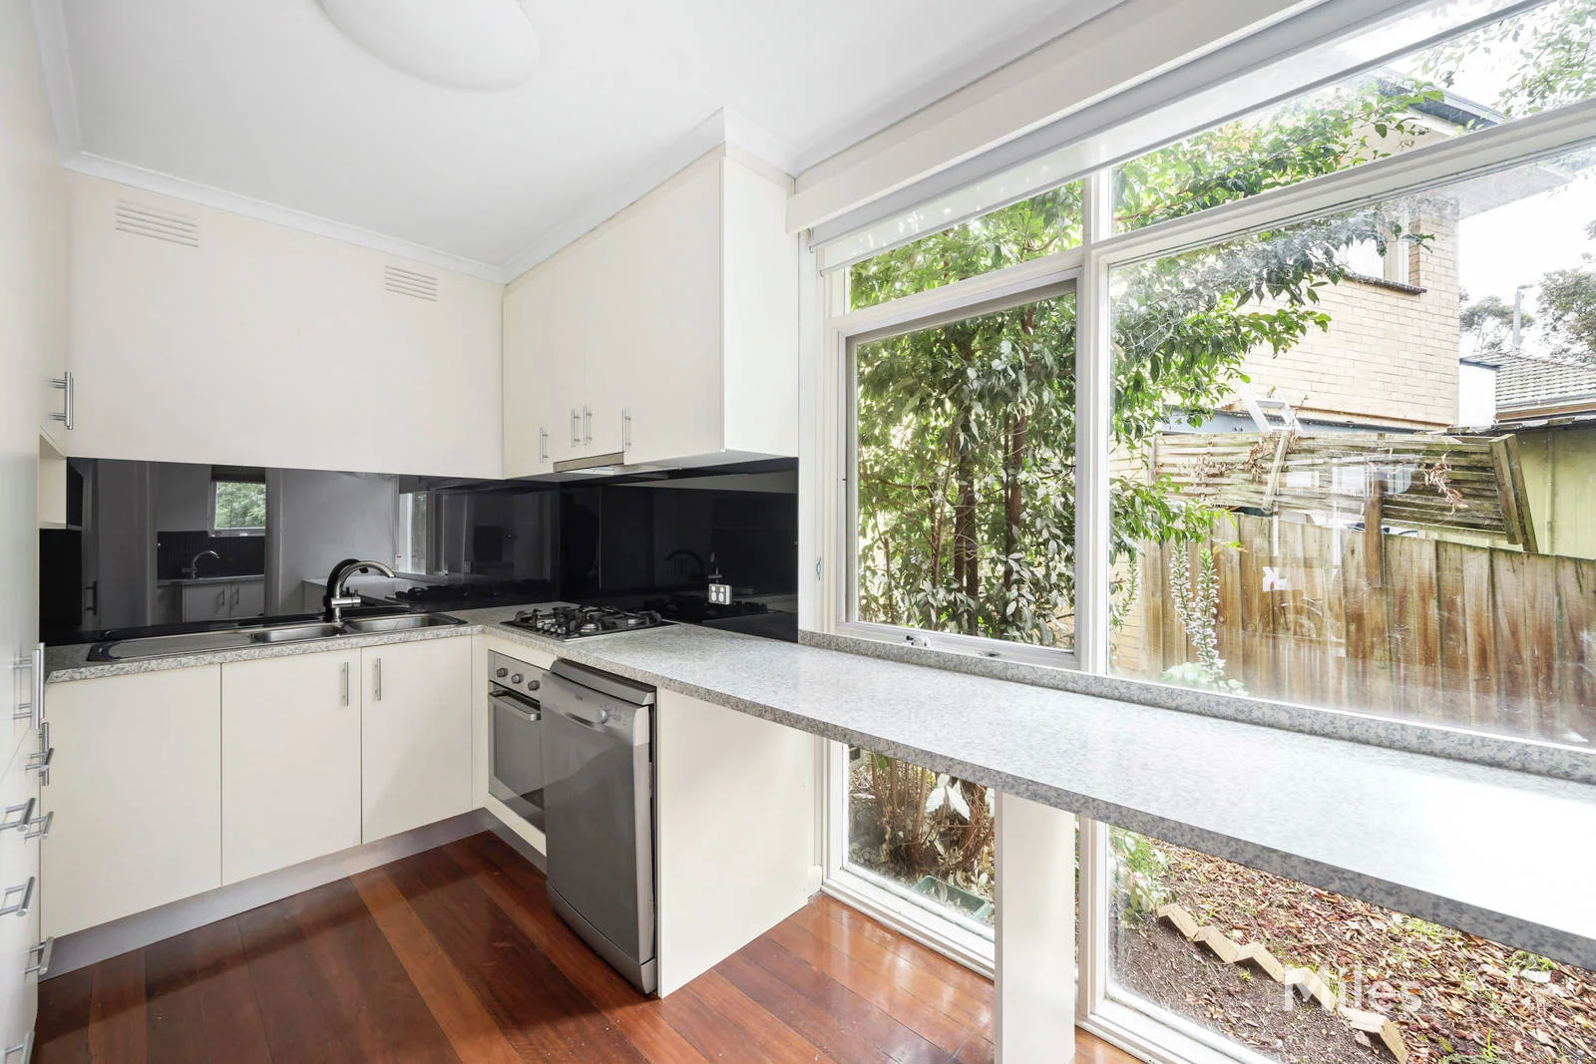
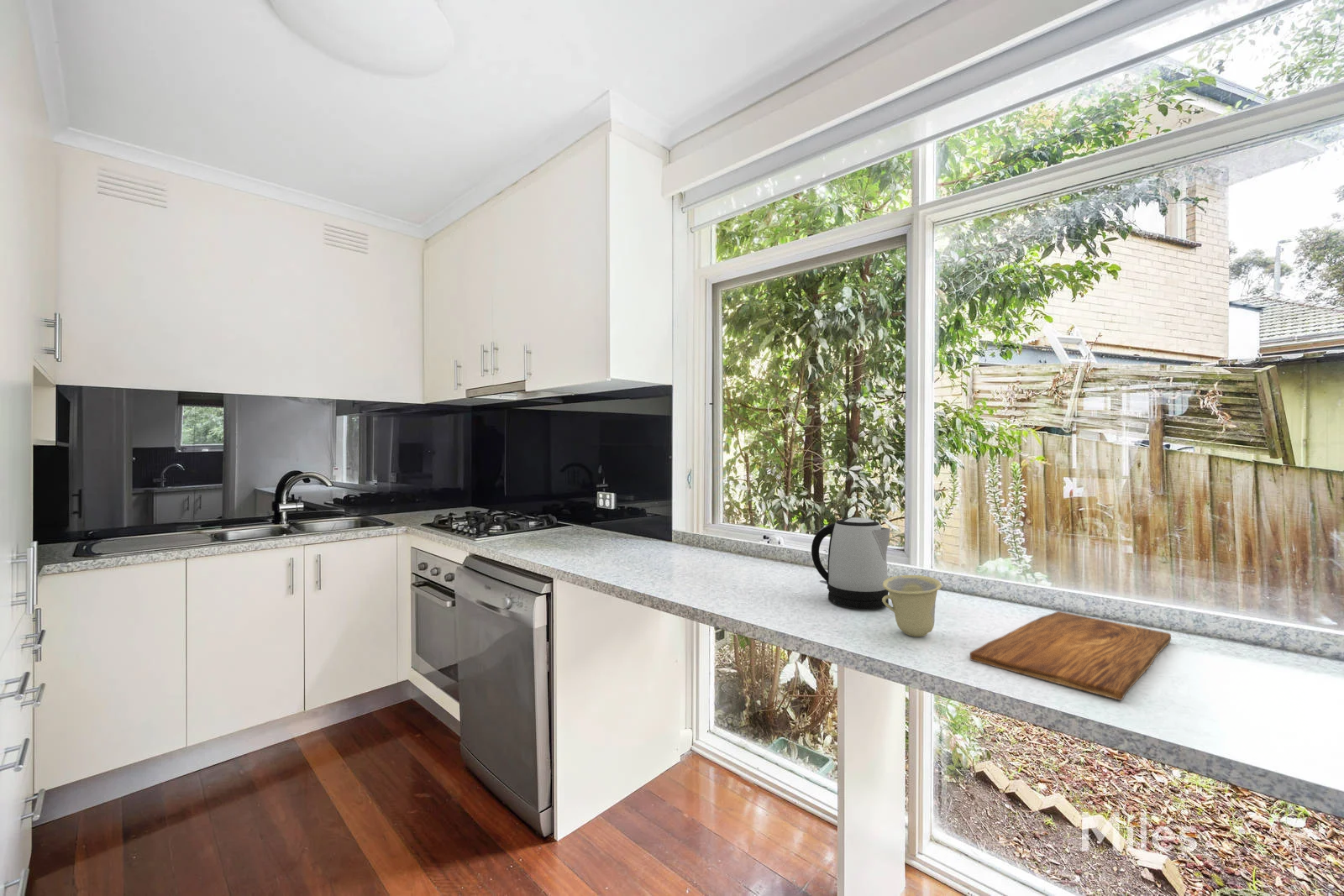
+ kettle [811,516,891,610]
+ cutting board [969,610,1172,701]
+ cup [882,574,942,637]
